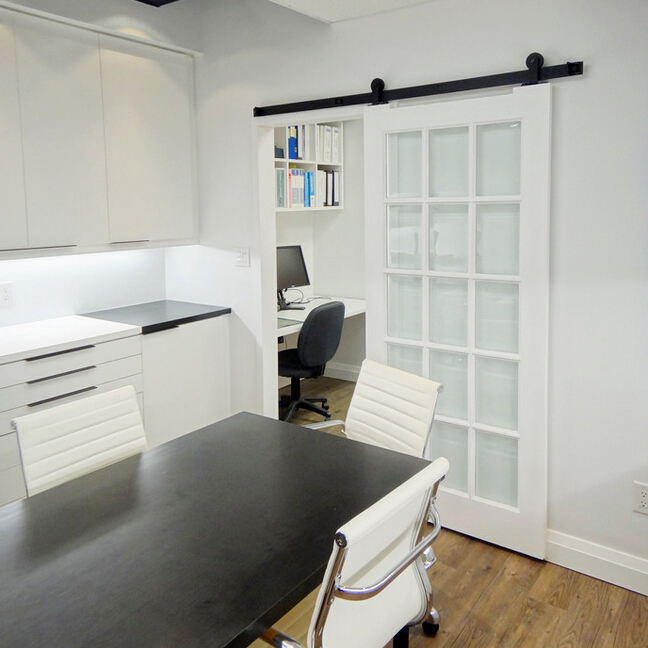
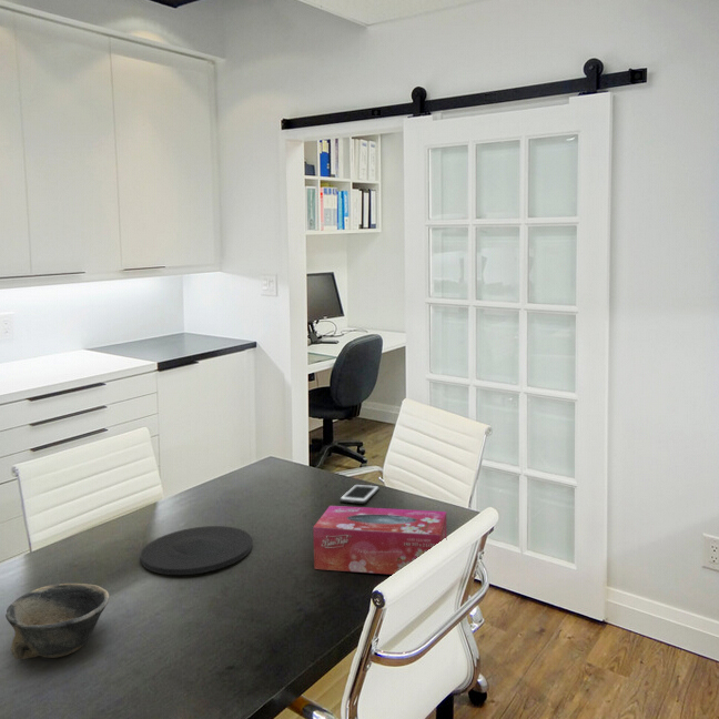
+ plate [140,525,253,576]
+ cell phone [338,484,381,505]
+ bowl [4,583,110,661]
+ tissue box [312,505,447,576]
